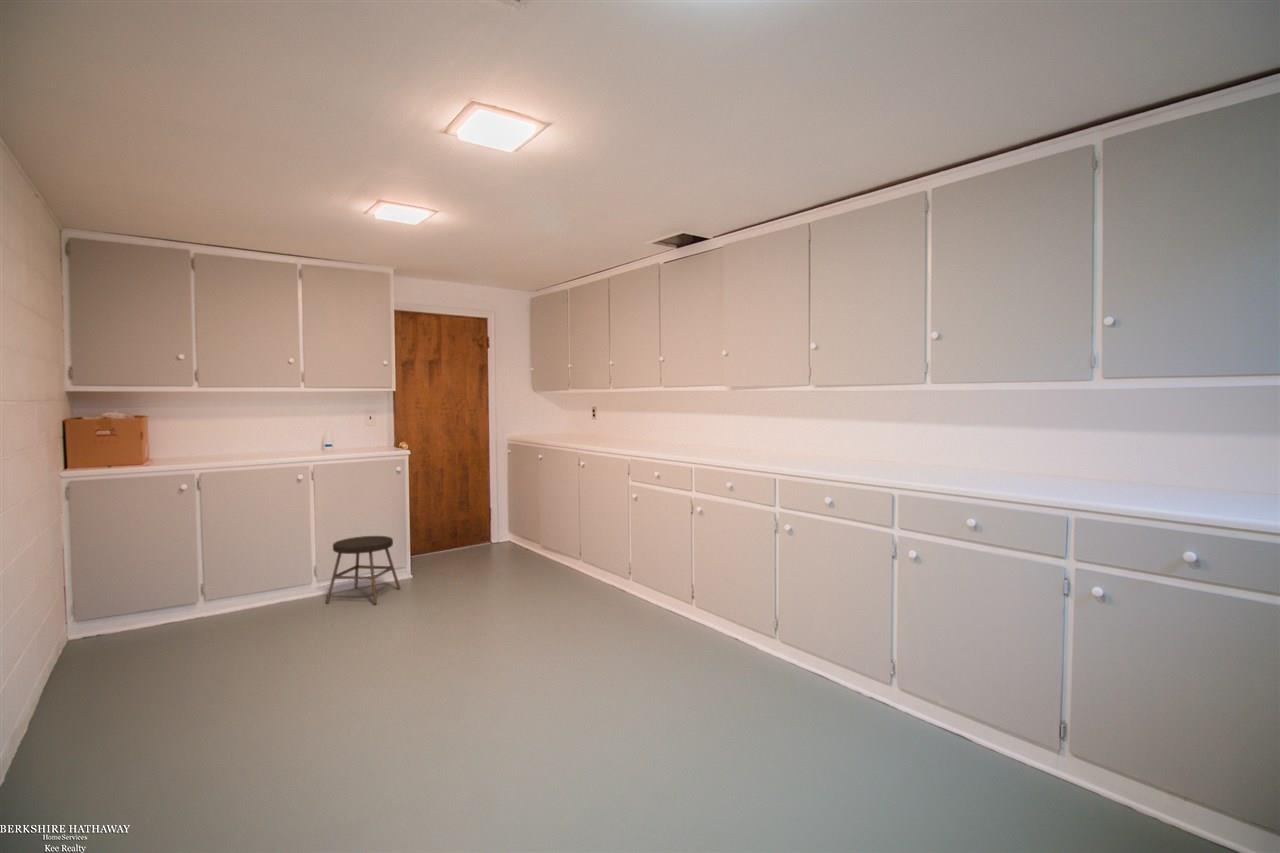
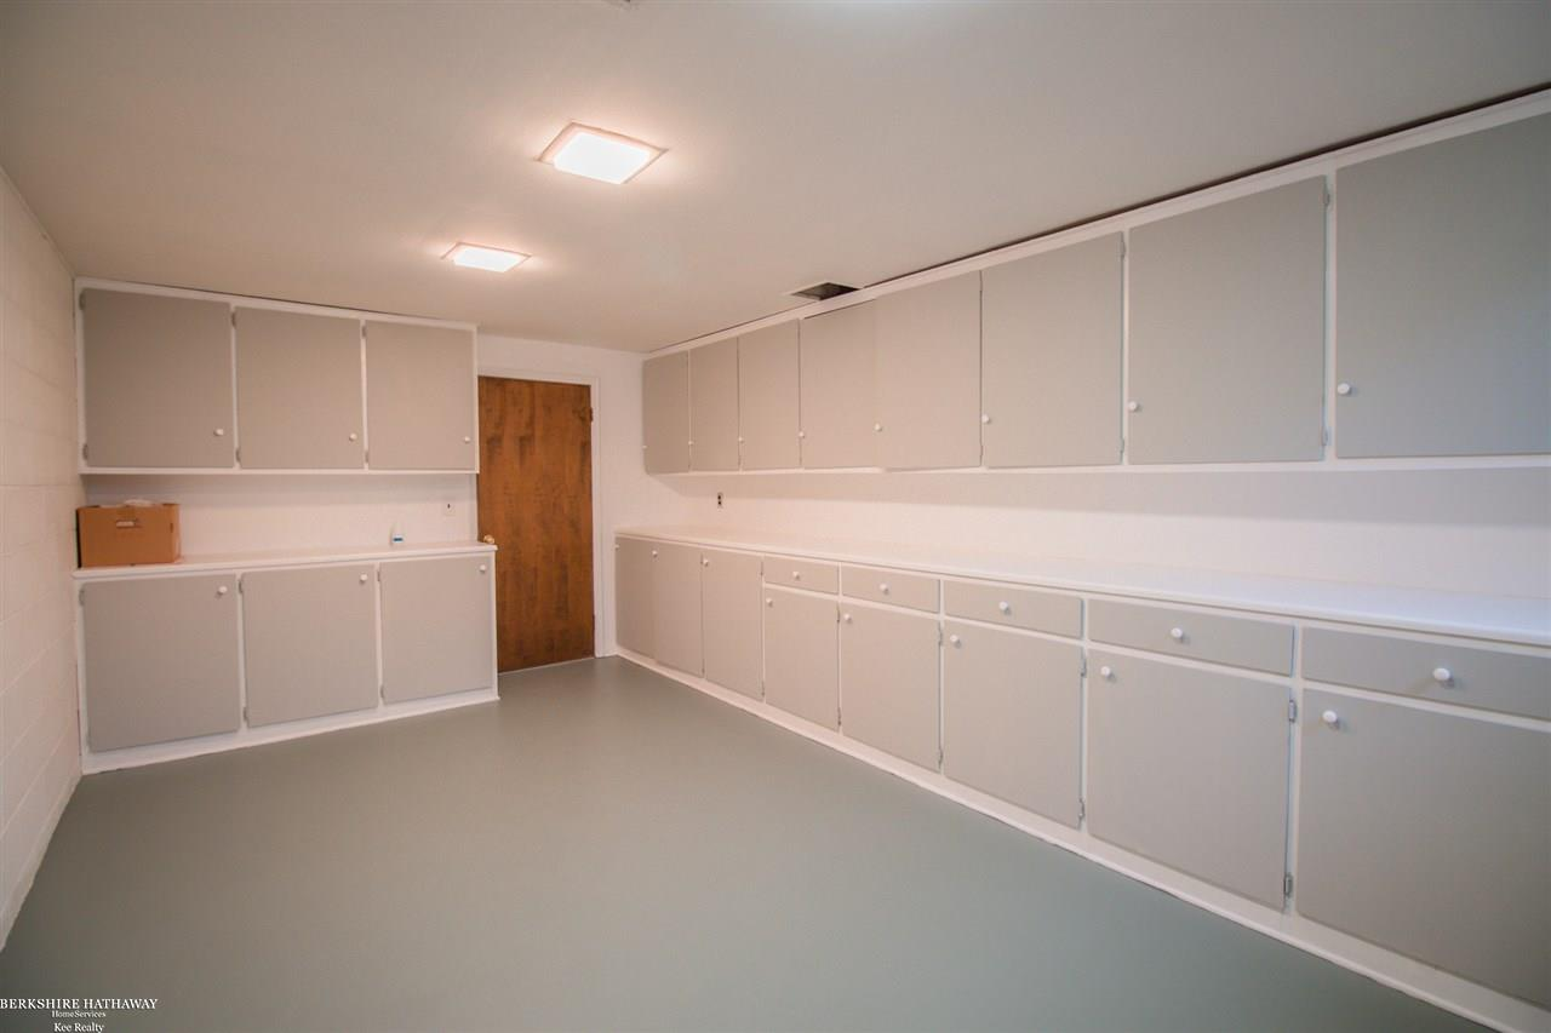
- stool [325,535,401,605]
